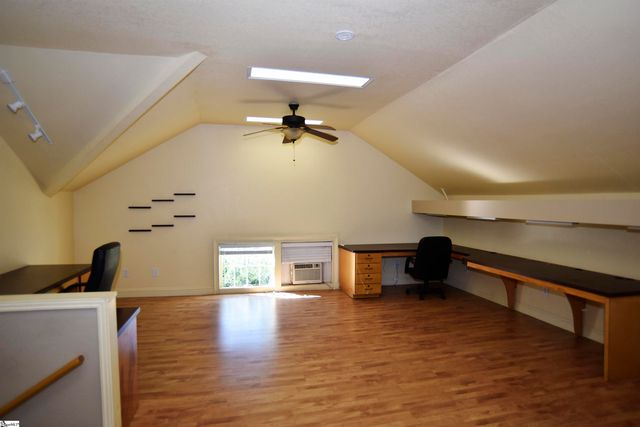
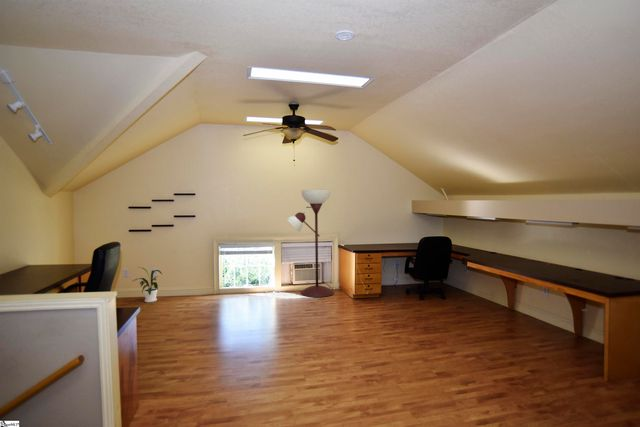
+ floor lamp [286,189,335,298]
+ house plant [132,266,163,303]
